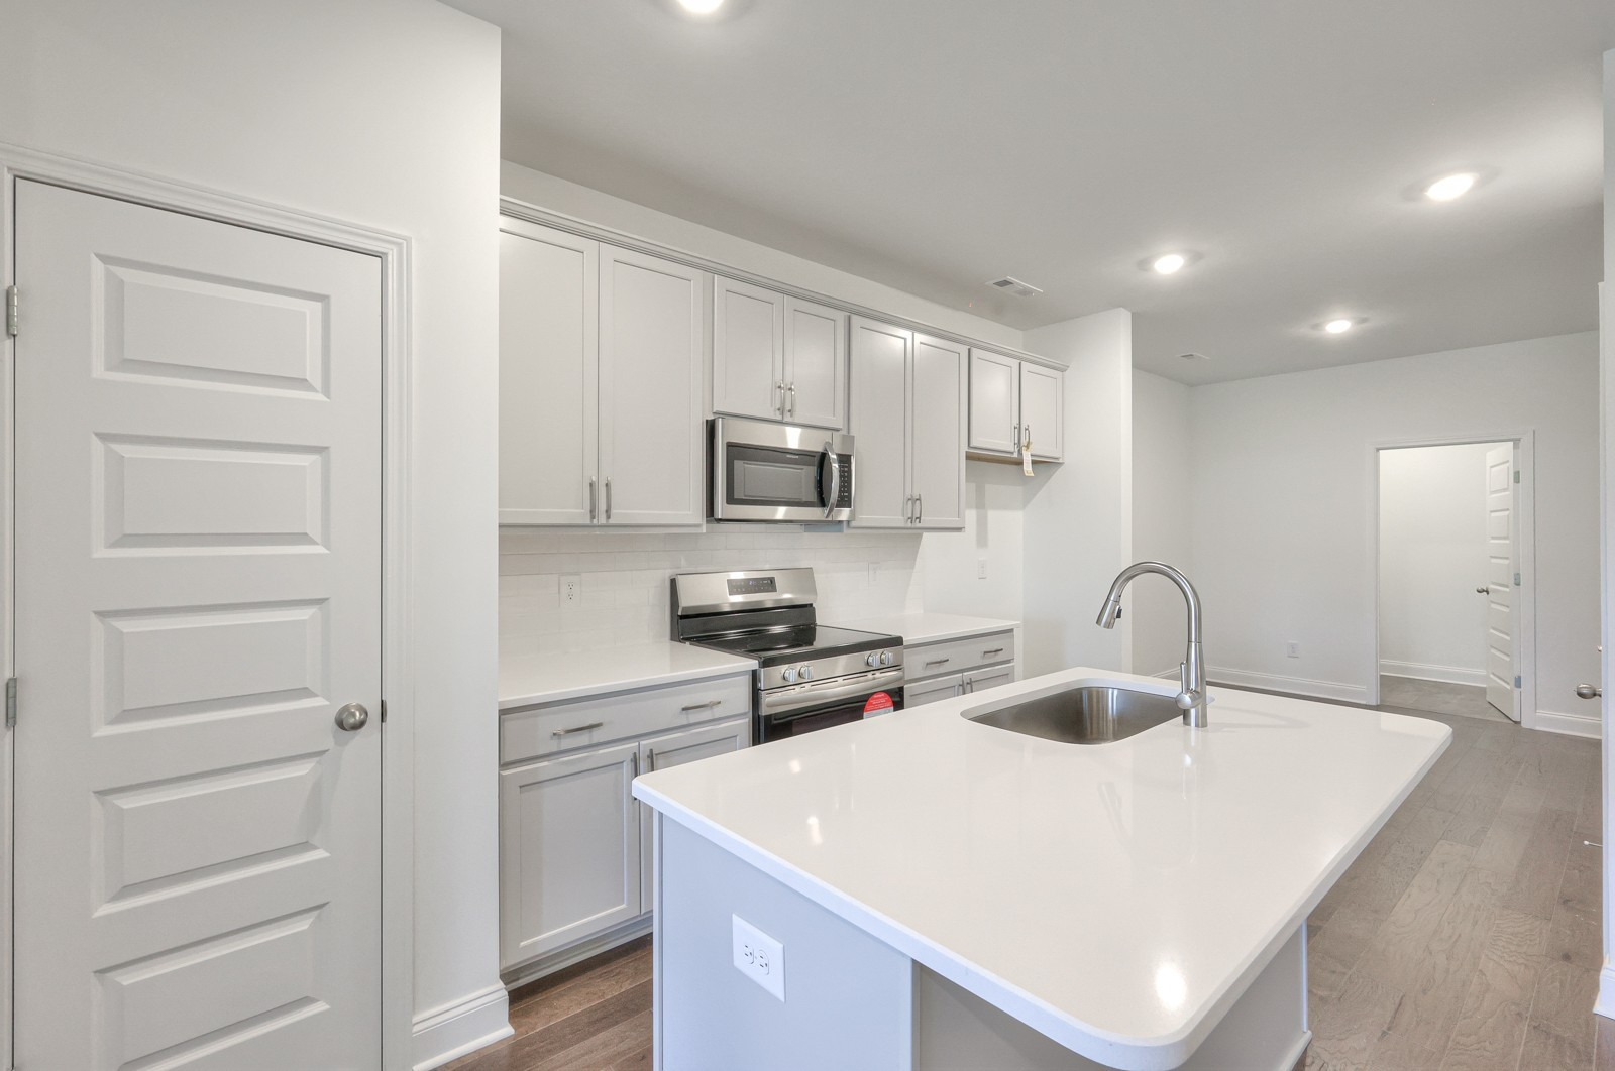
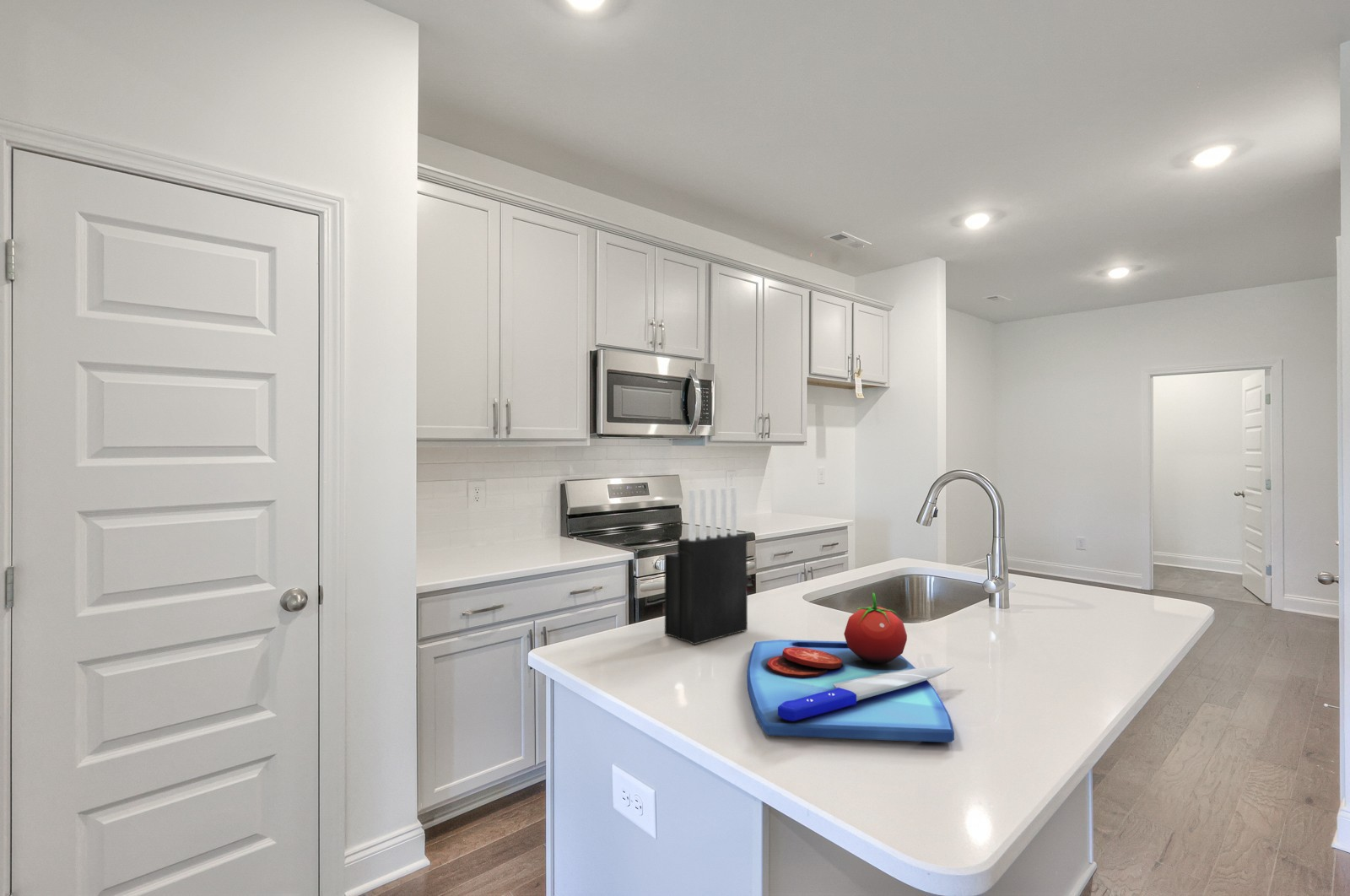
+ chopping board [746,592,955,743]
+ knife block [664,487,748,645]
